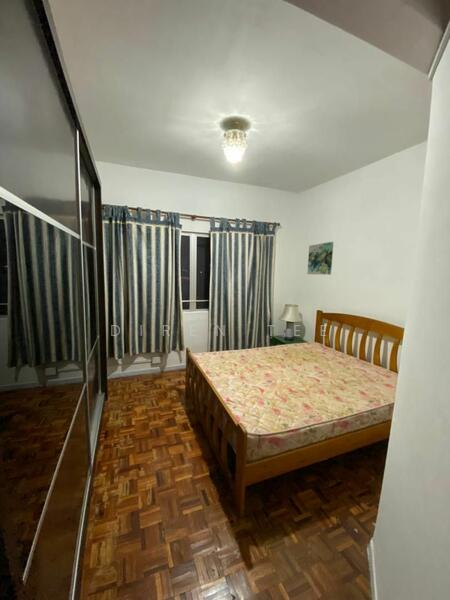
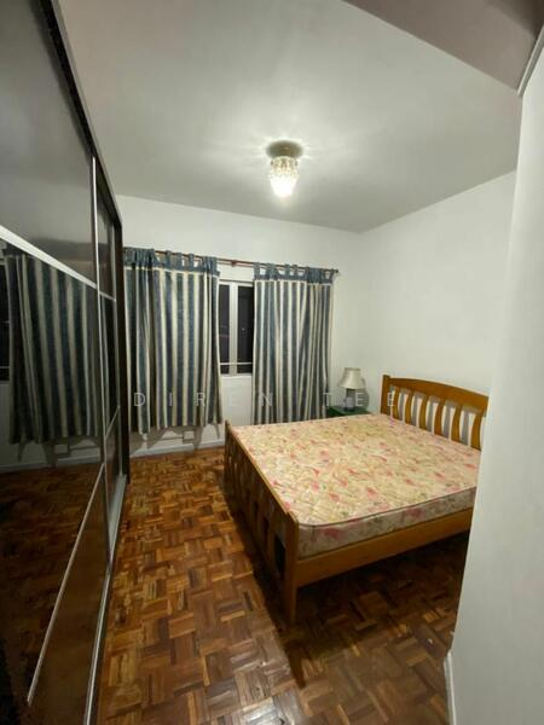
- wall art [306,241,334,276]
